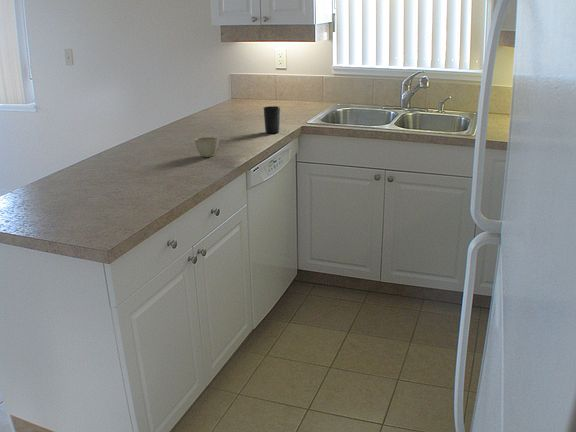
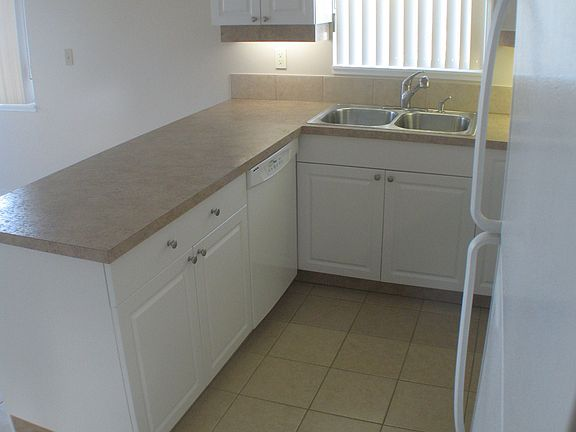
- cup [263,105,281,134]
- flower pot [194,136,220,158]
